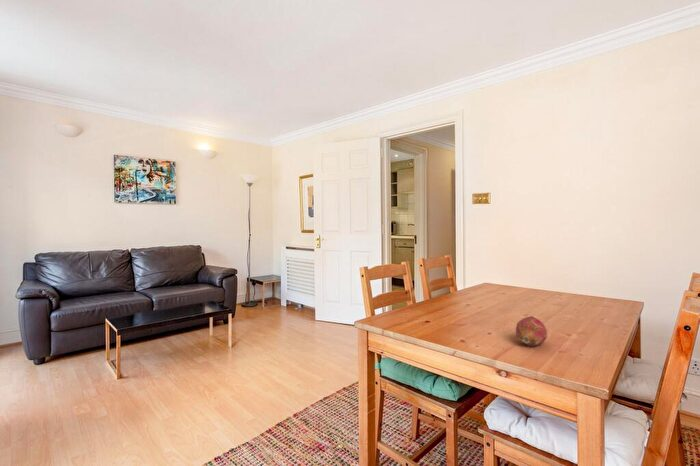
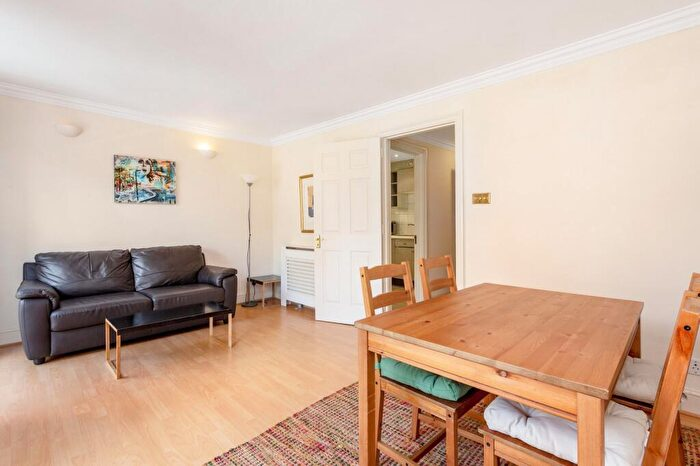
- fruit [515,315,548,347]
